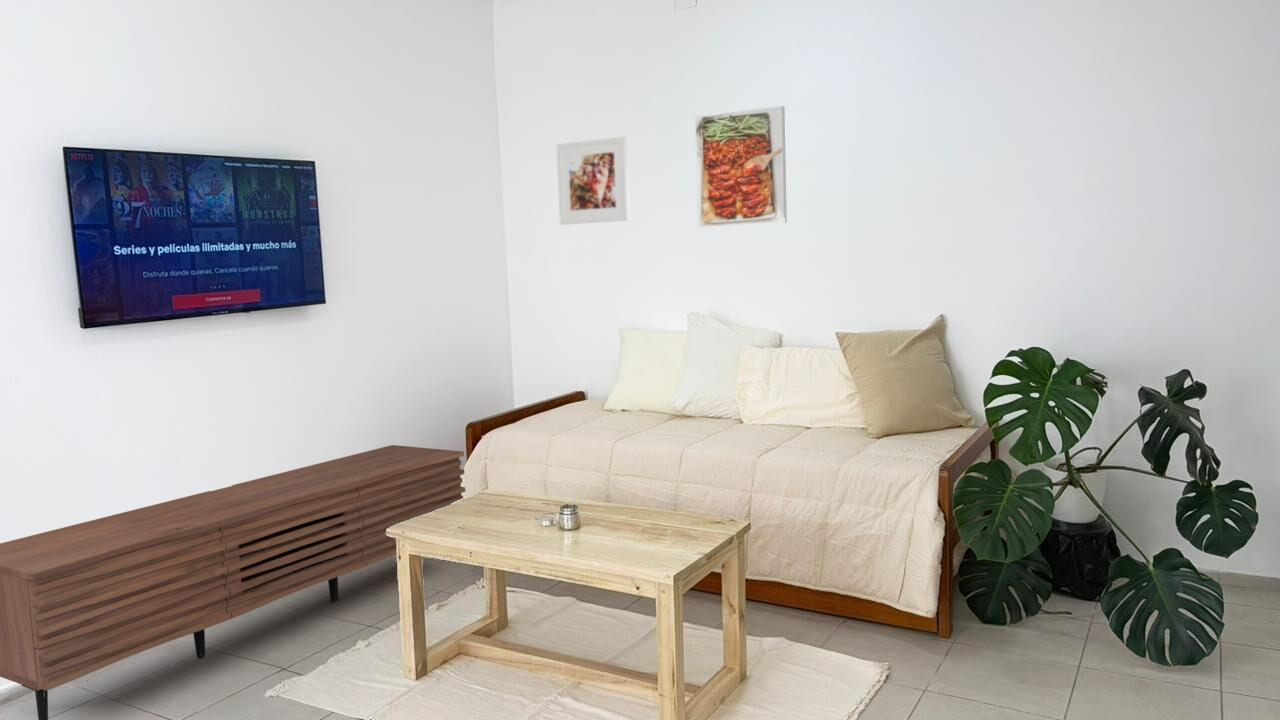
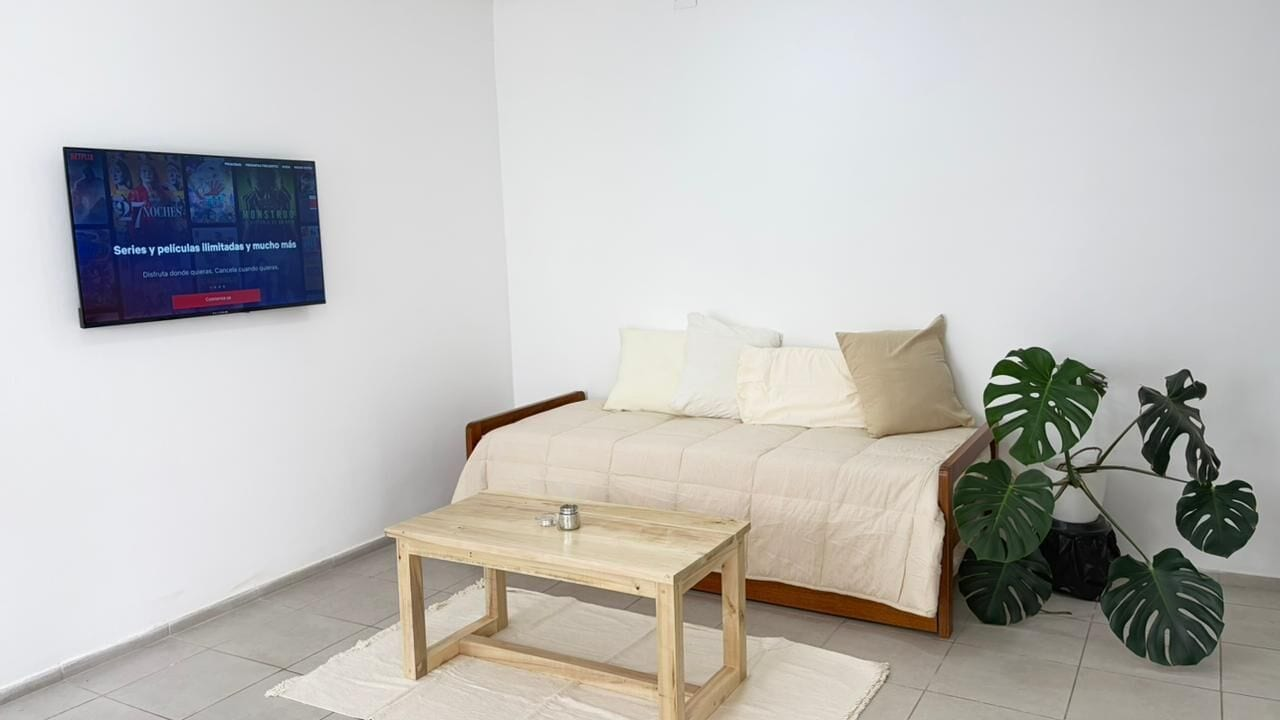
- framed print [556,136,631,226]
- sideboard [0,444,466,720]
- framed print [694,105,788,228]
